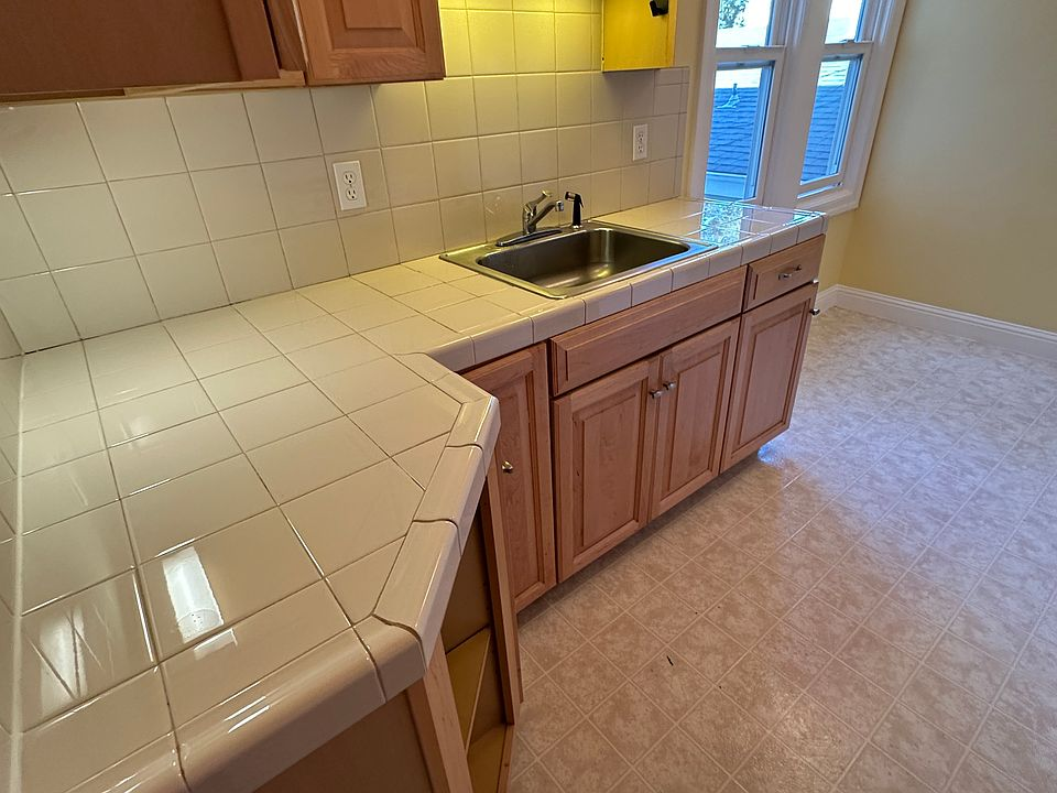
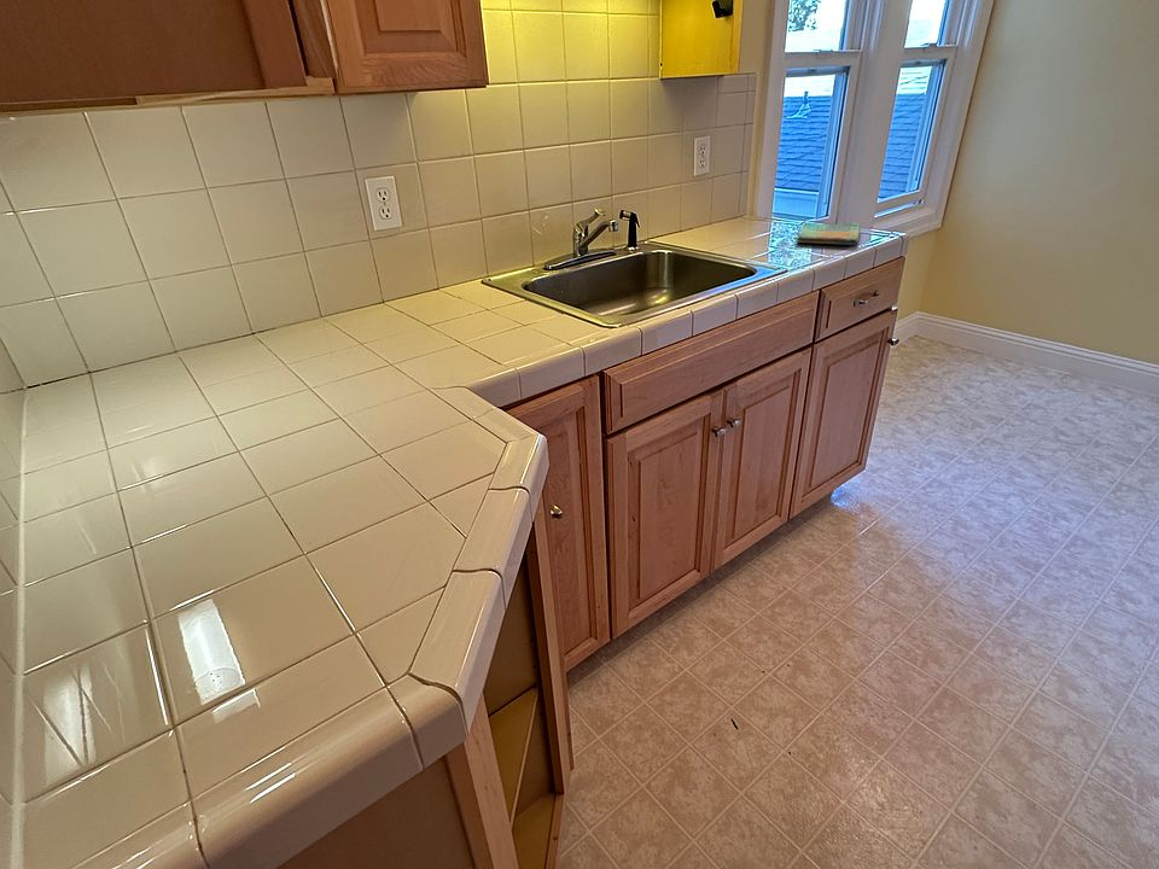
+ dish towel [797,221,862,246]
